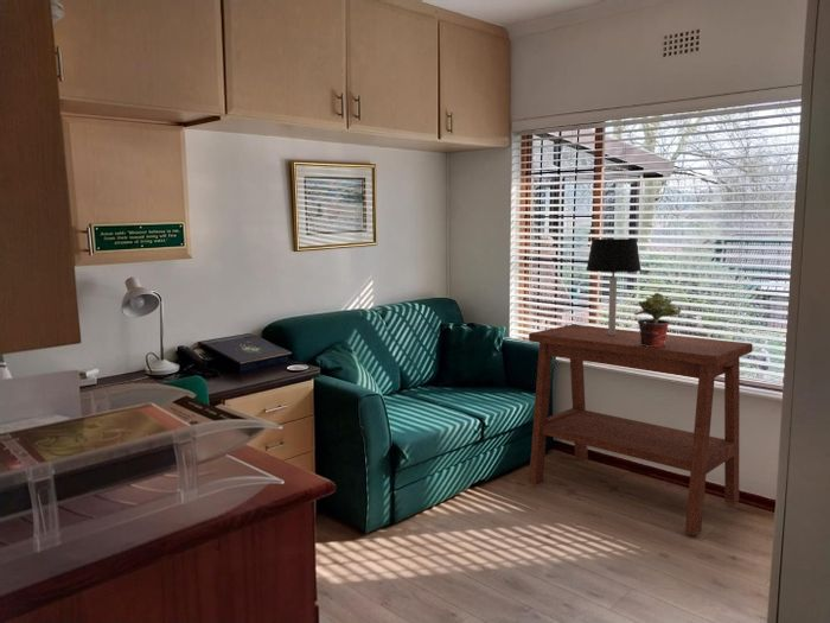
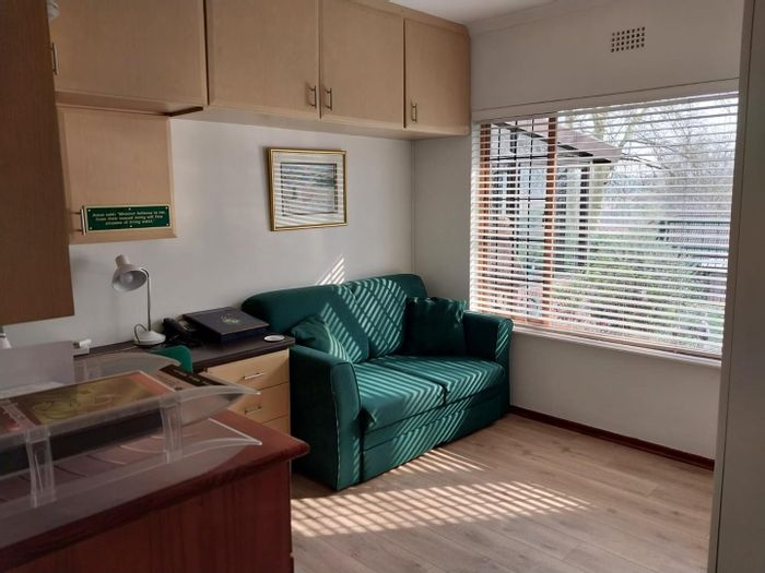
- side table [528,324,754,536]
- potted plant [633,292,682,347]
- table lamp [585,237,643,335]
